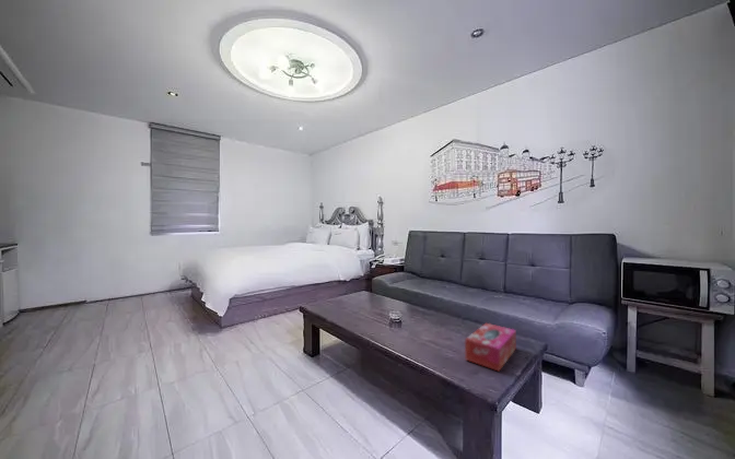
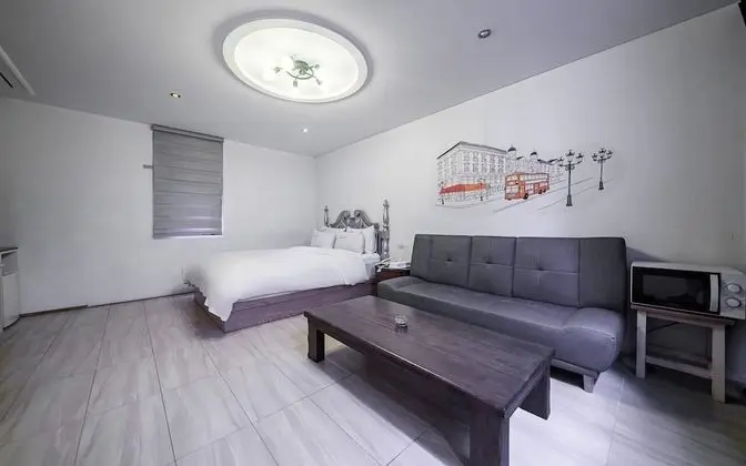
- tissue box [464,322,517,372]
